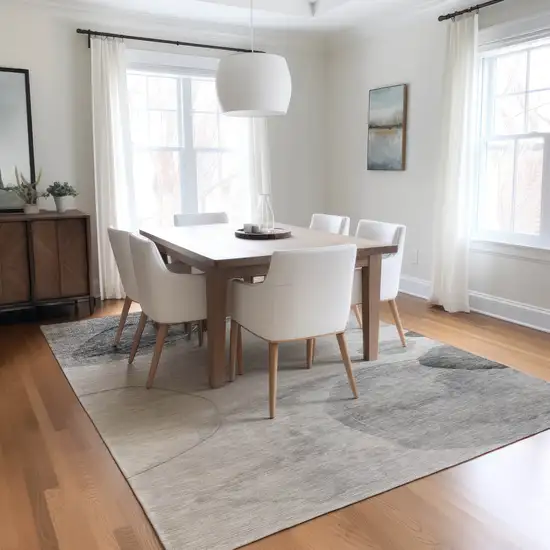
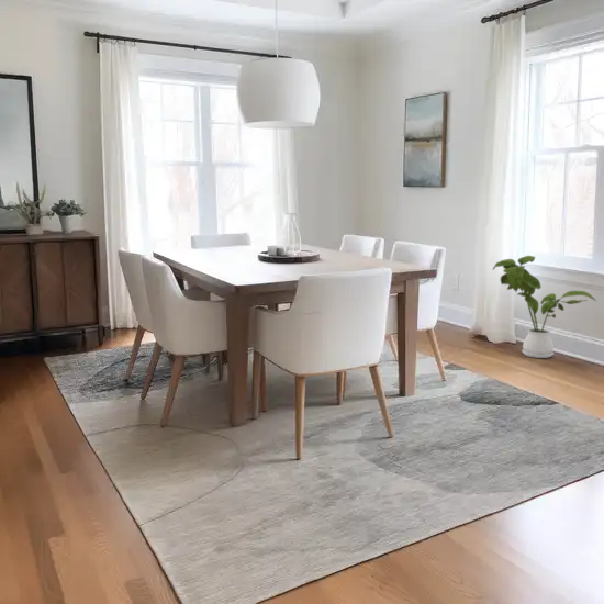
+ house plant [492,255,597,359]
